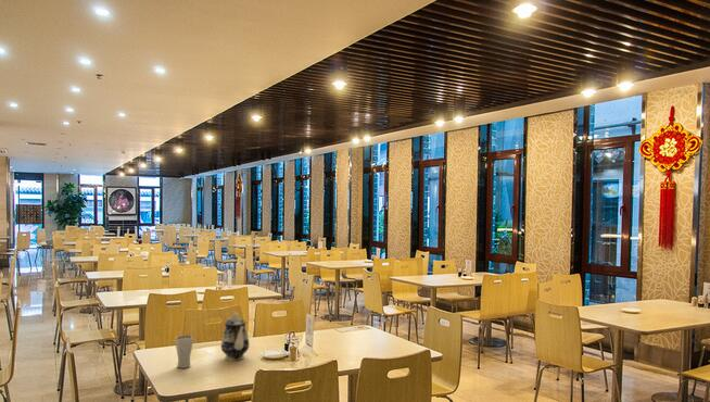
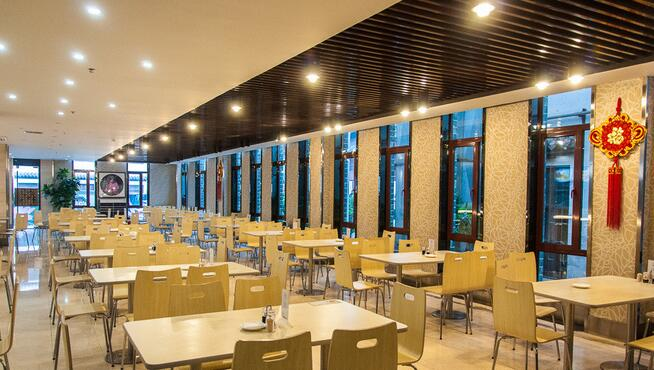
- teapot [220,311,251,362]
- drinking glass [175,335,194,369]
